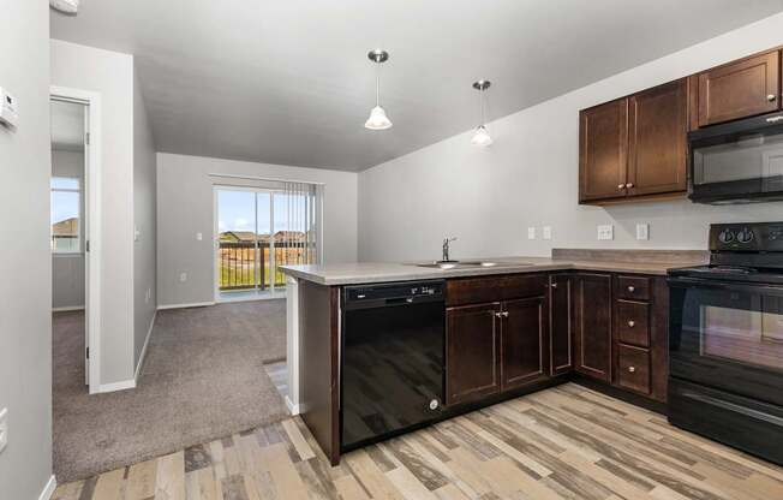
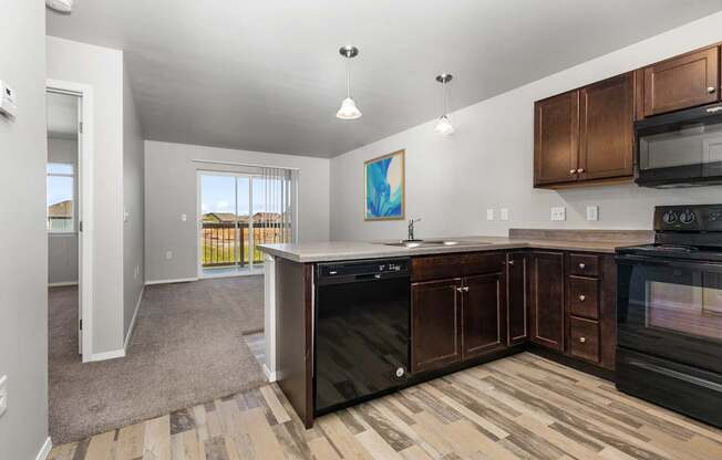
+ wall art [363,147,406,222]
